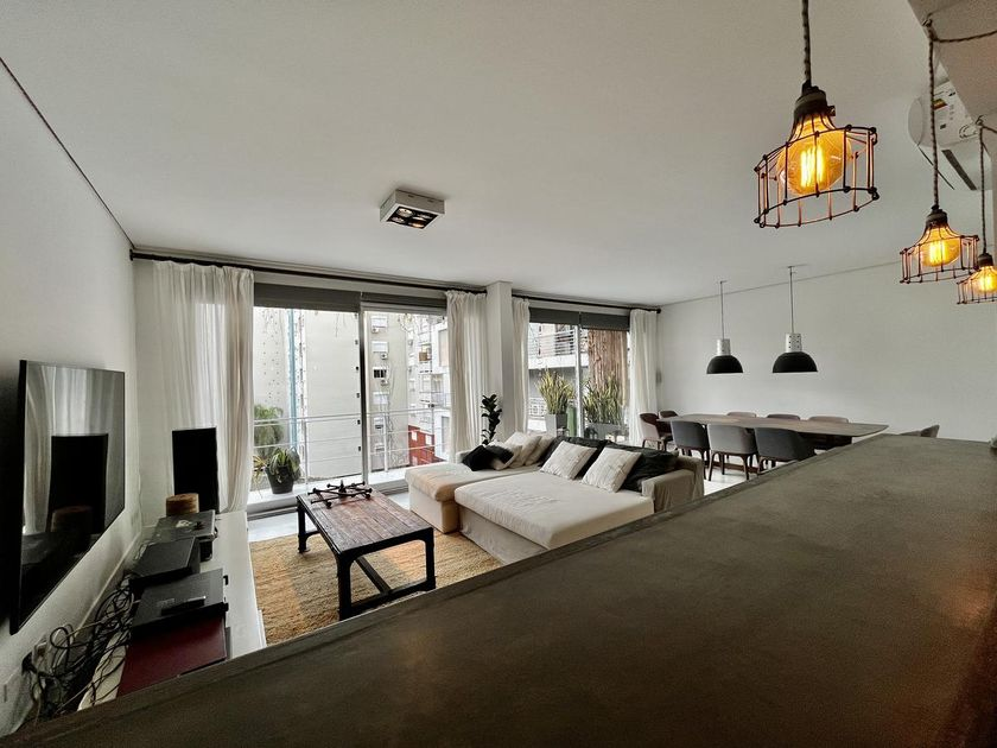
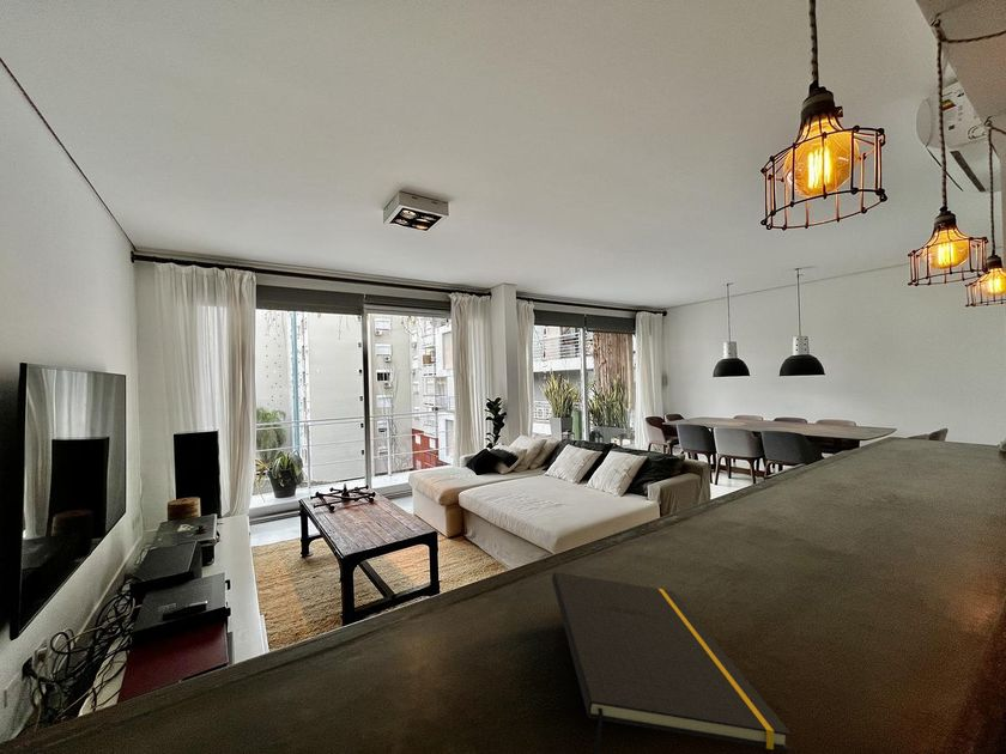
+ notepad [551,571,793,754]
